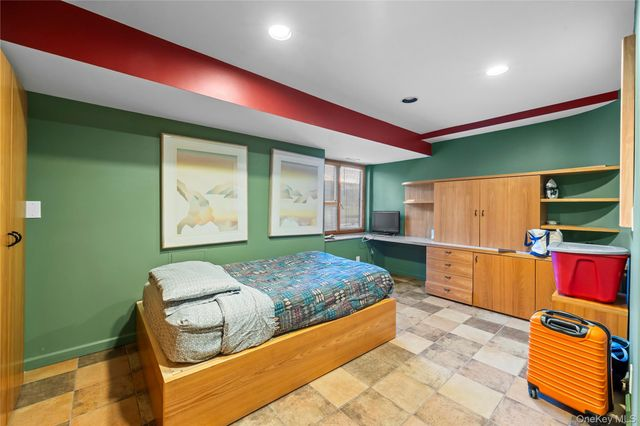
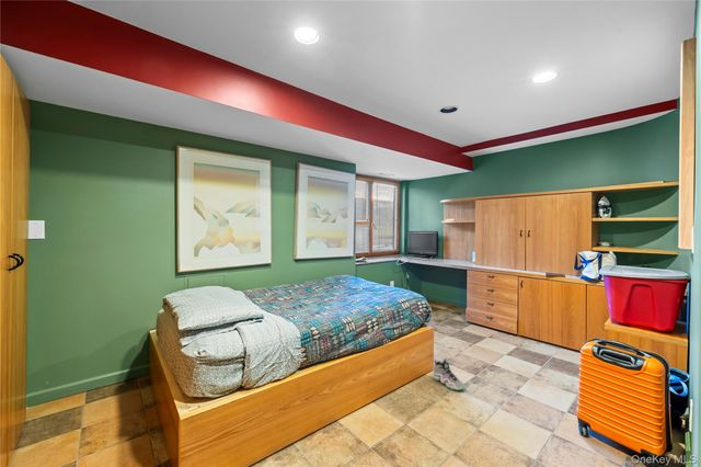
+ sneaker [432,357,466,391]
